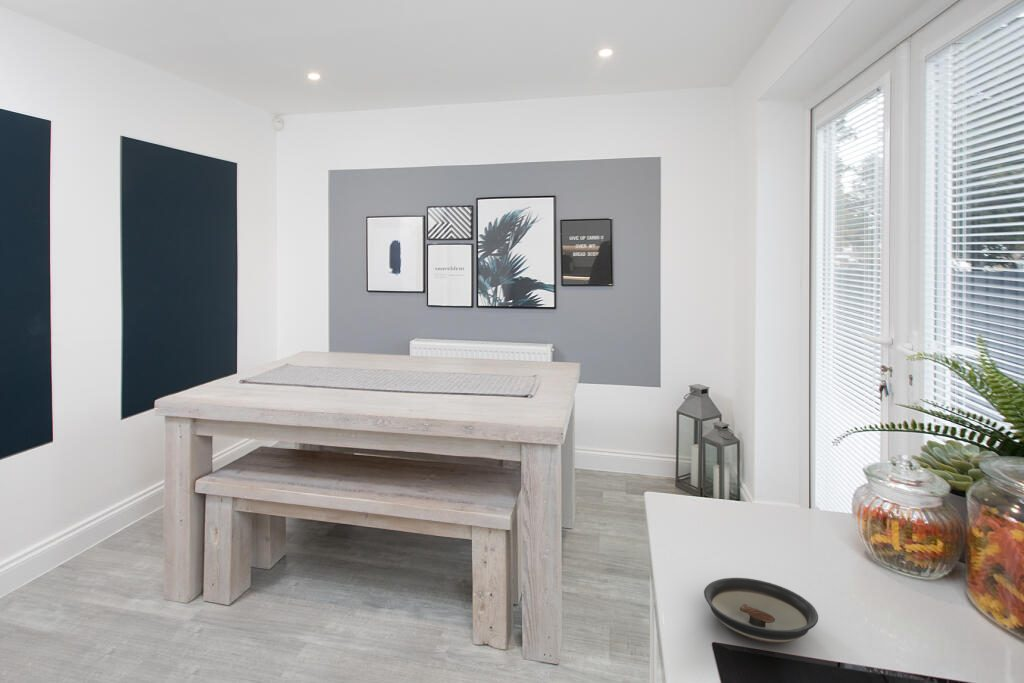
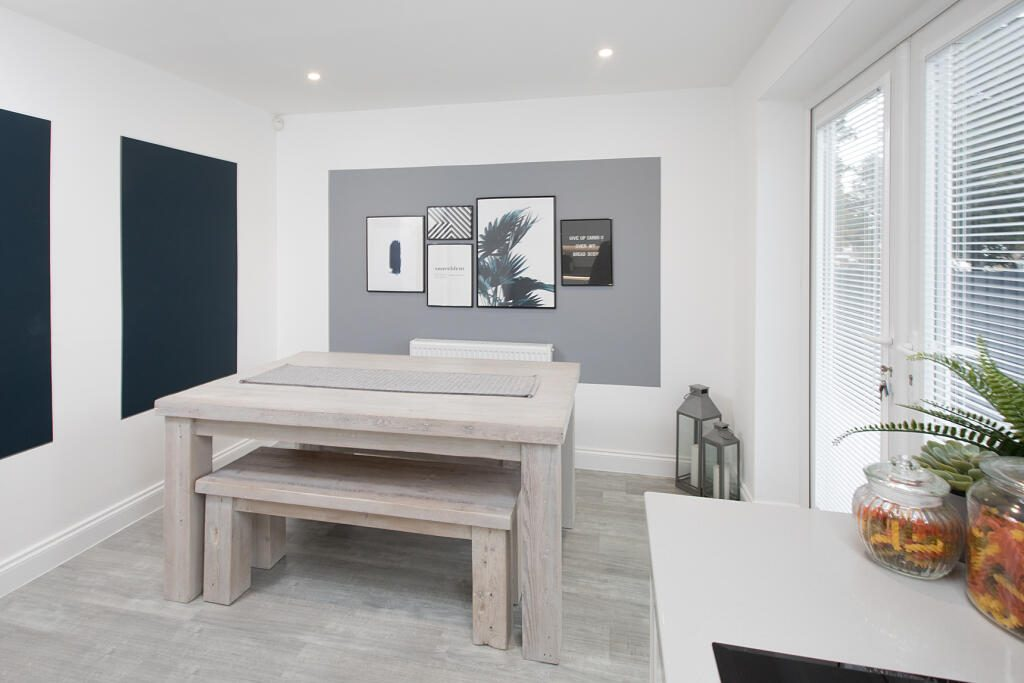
- saucer [703,577,819,643]
